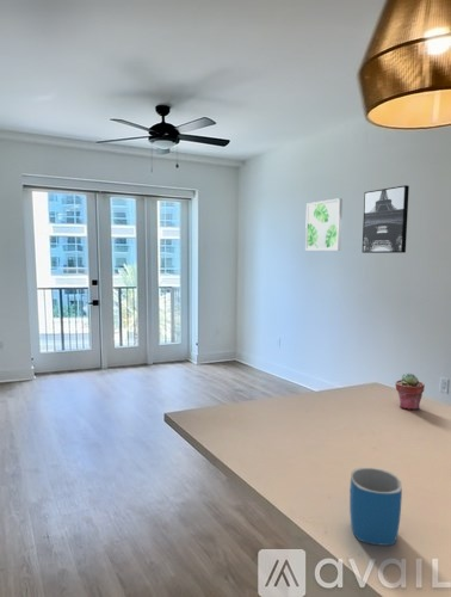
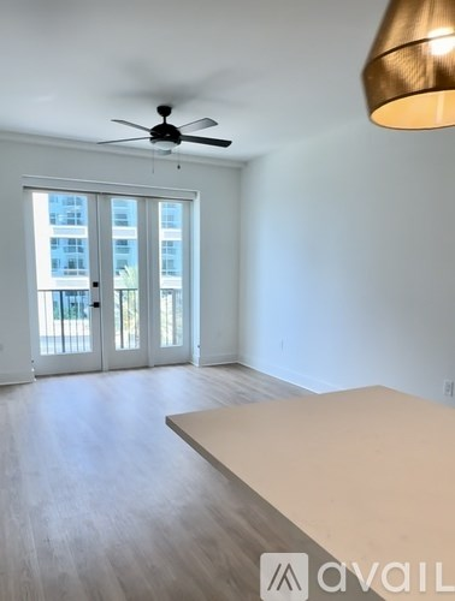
- potted succulent [395,373,426,411]
- mug [348,467,403,547]
- wall art [362,184,410,254]
- wall art [304,197,344,252]
